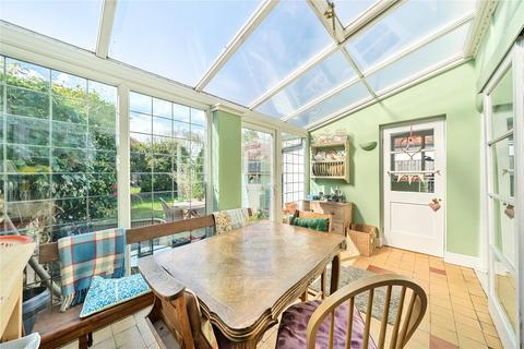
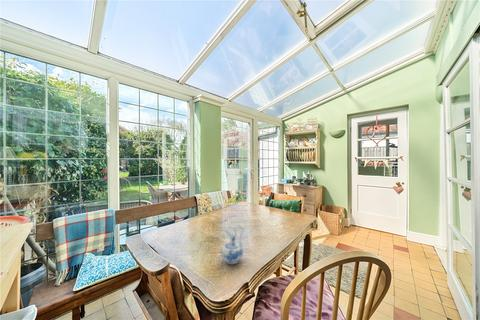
+ ceramic pitcher [221,224,244,265]
